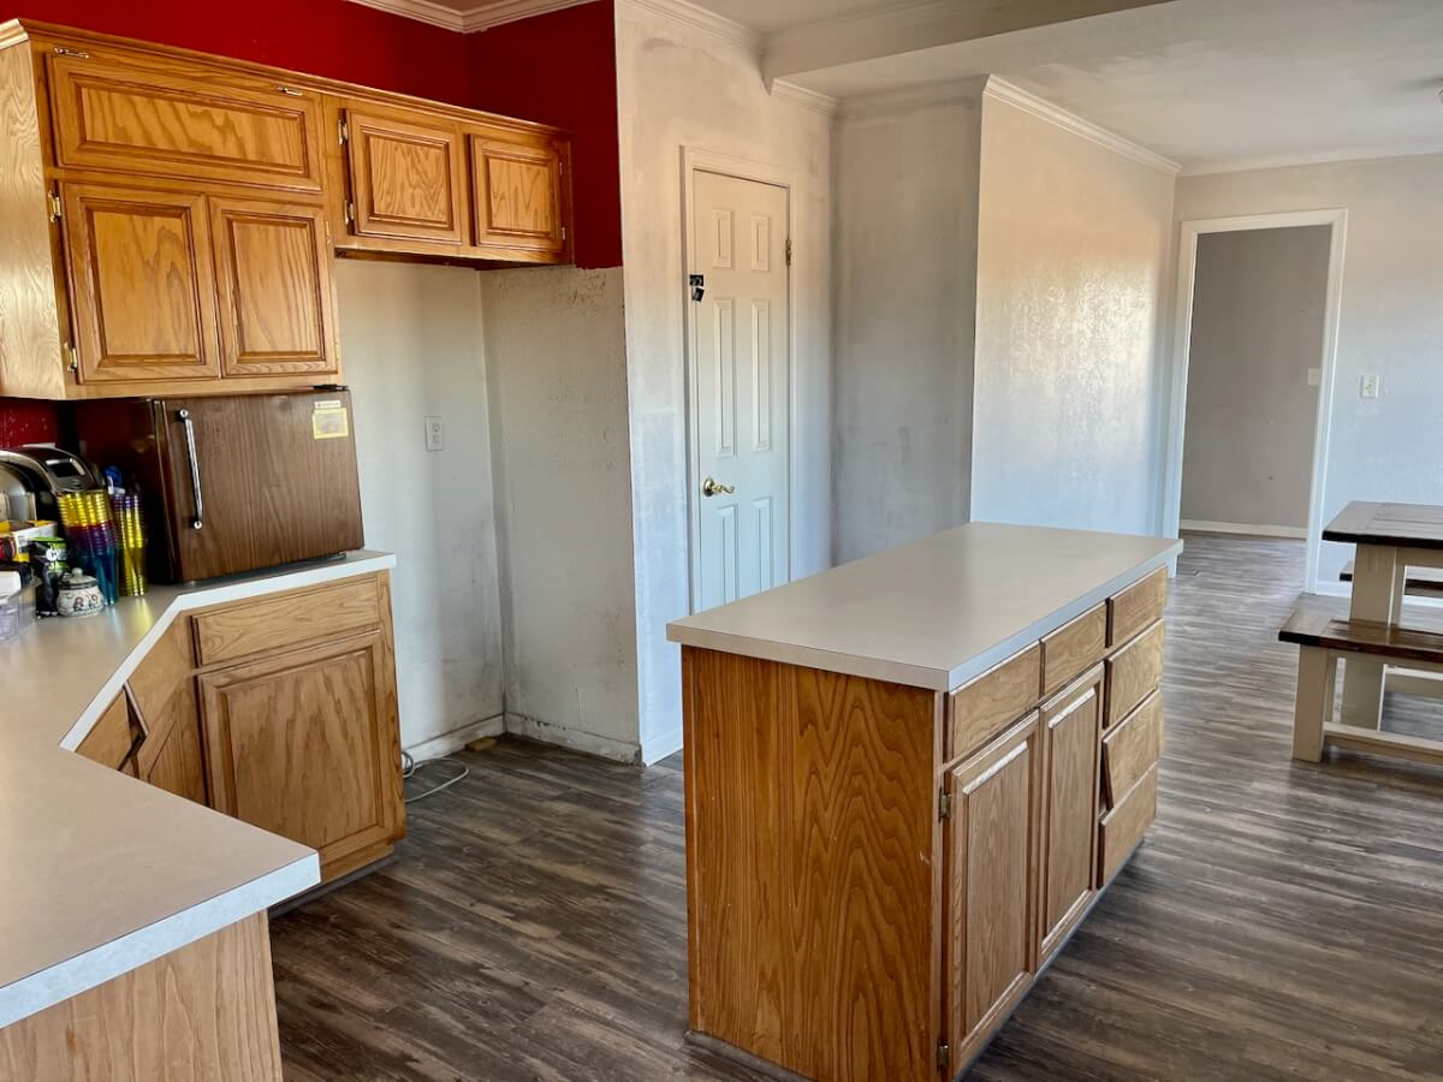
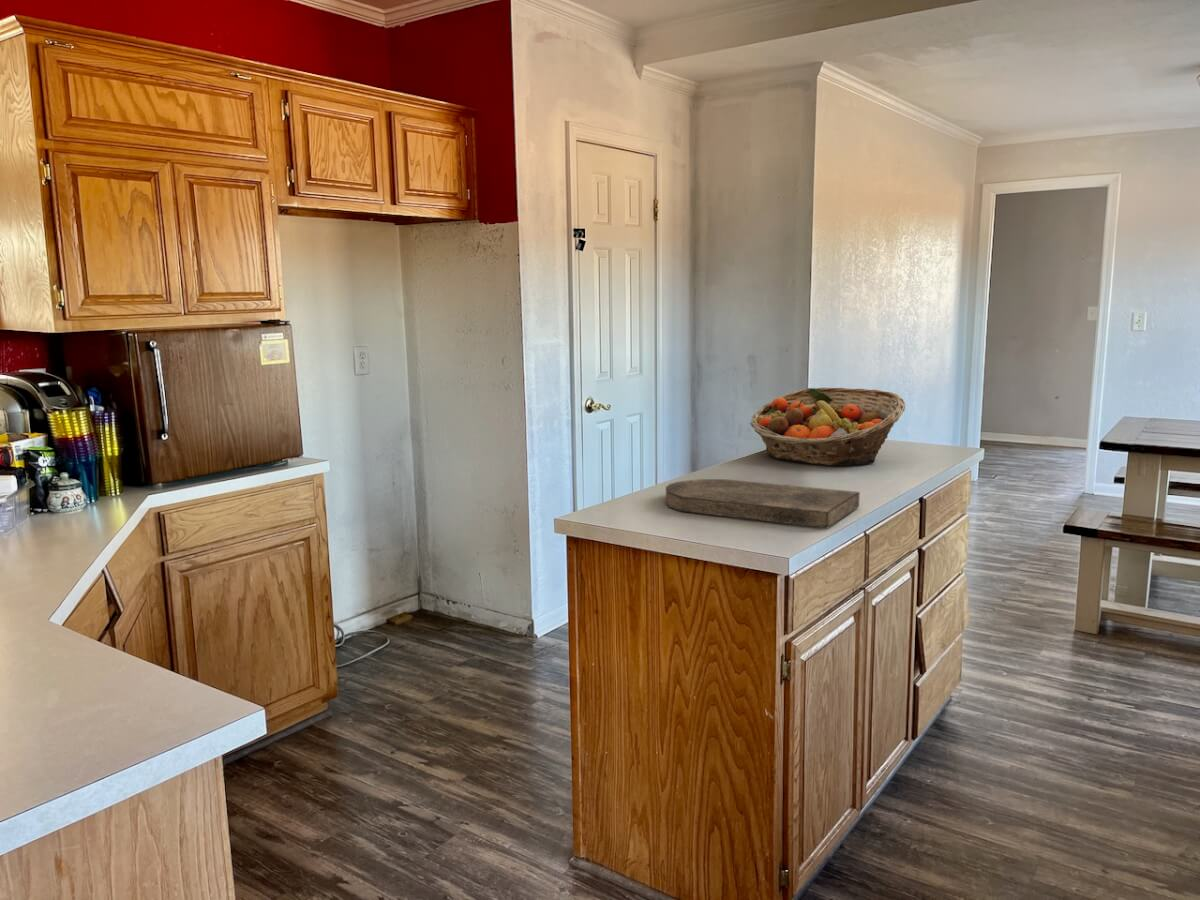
+ cutting board [665,478,861,529]
+ fruit basket [749,387,906,466]
